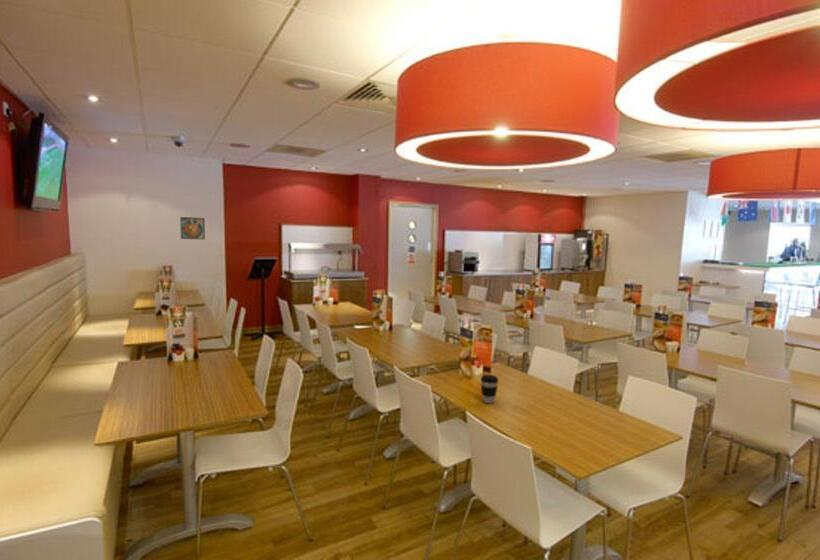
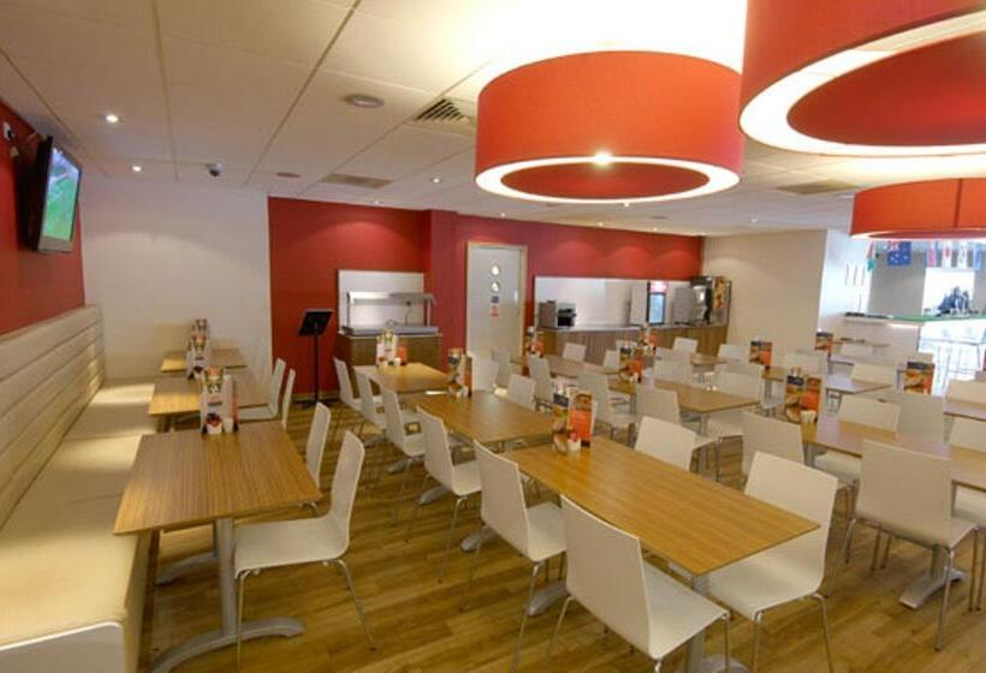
- coffee cup [480,374,499,404]
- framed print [179,216,206,240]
